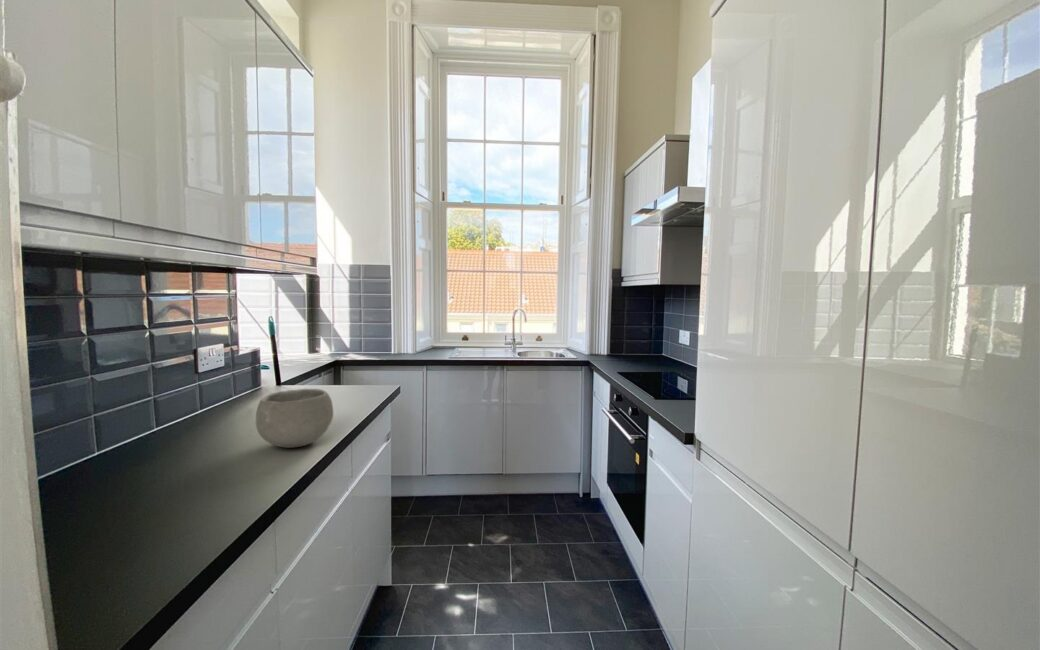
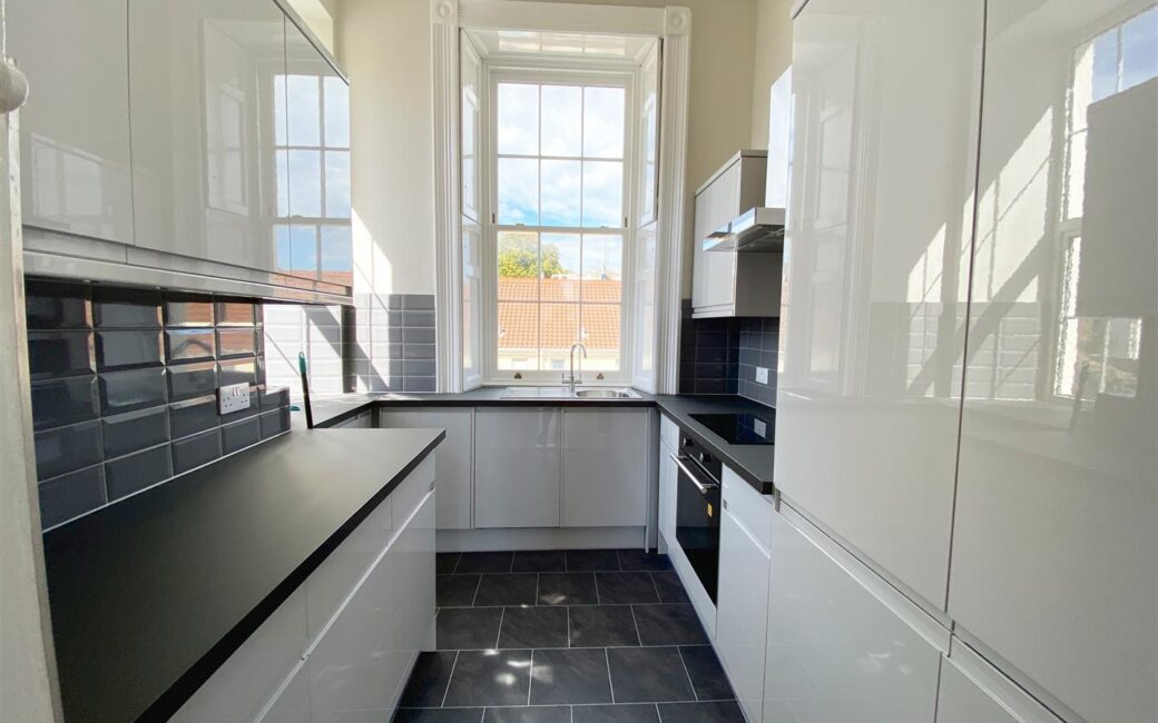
- bowl [255,388,334,449]
